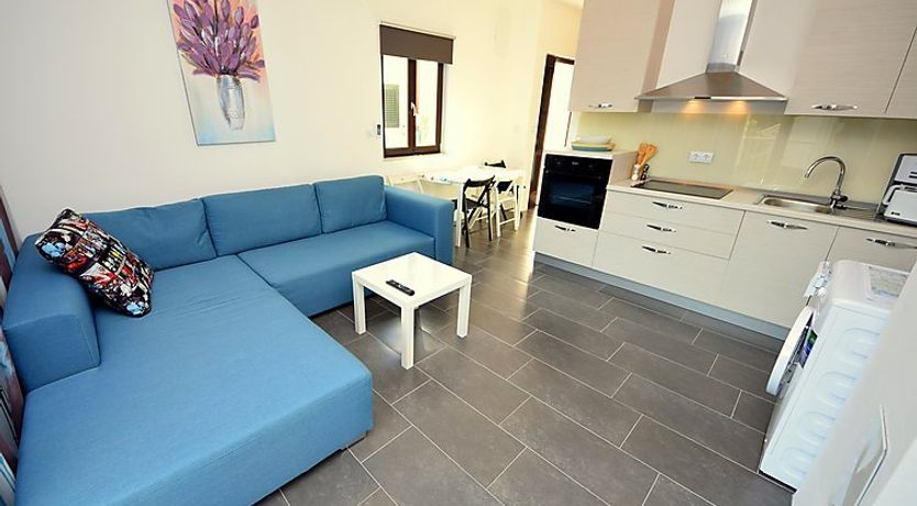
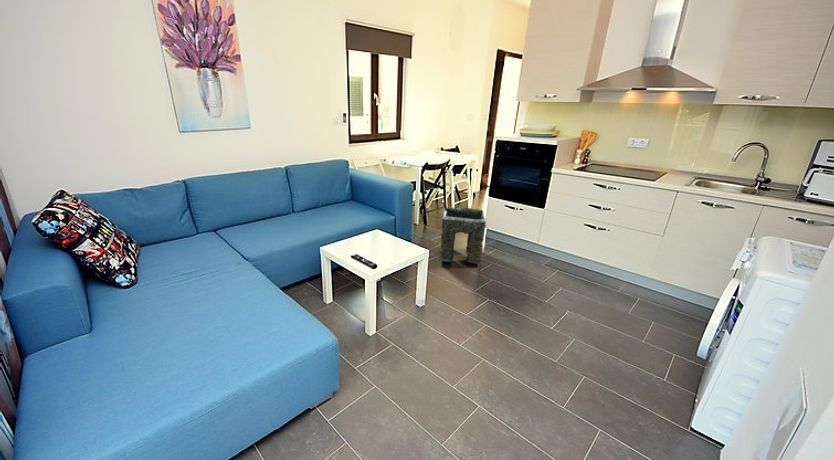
+ stone arch [438,207,487,265]
